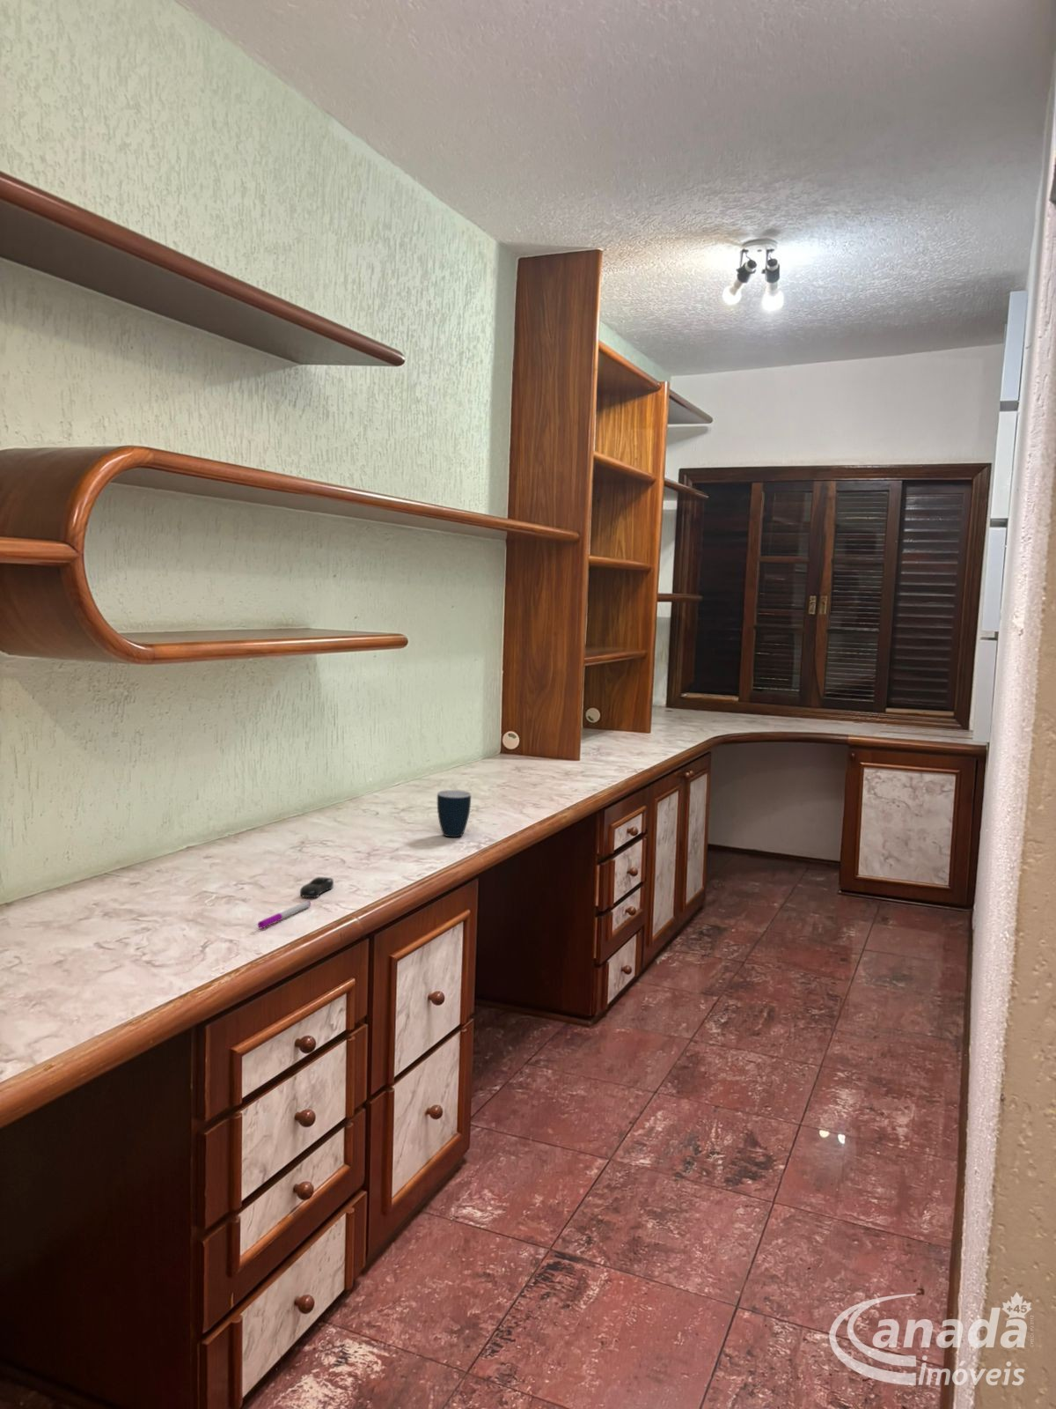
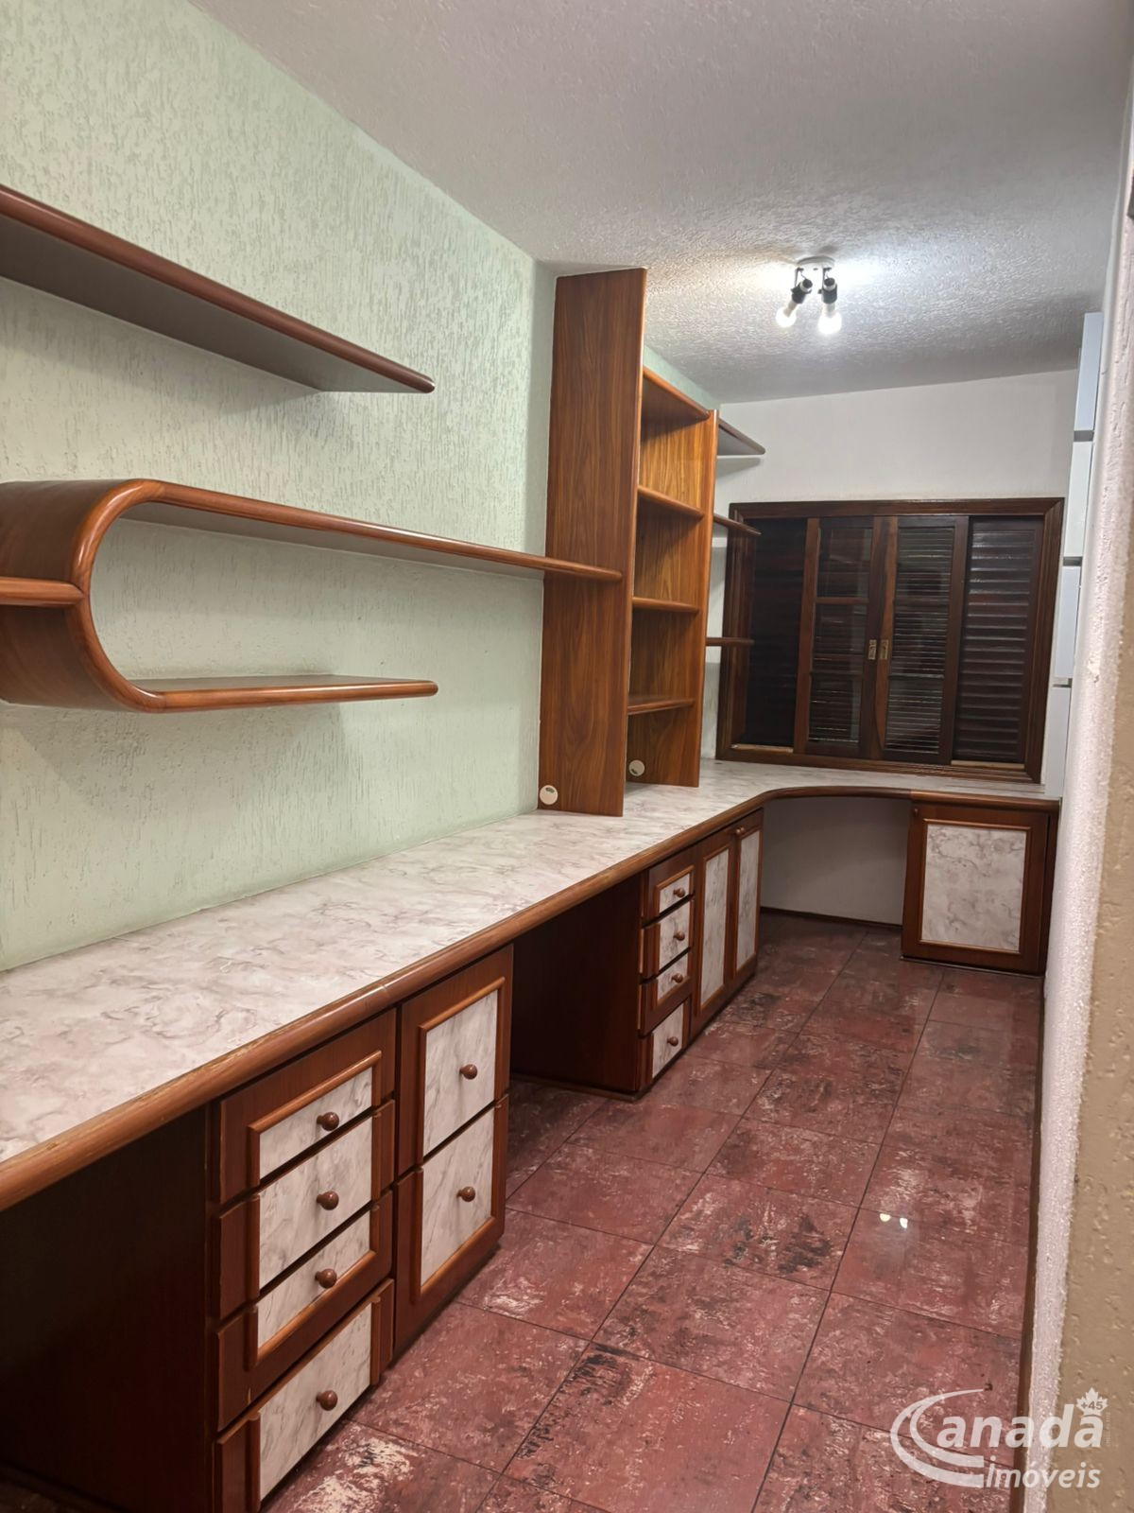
- mug [436,789,471,839]
- computer mouse [299,876,334,899]
- pen [257,900,312,930]
